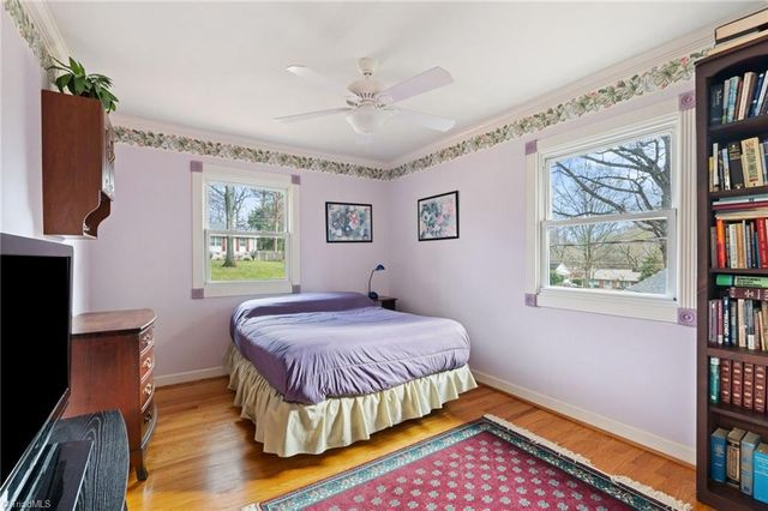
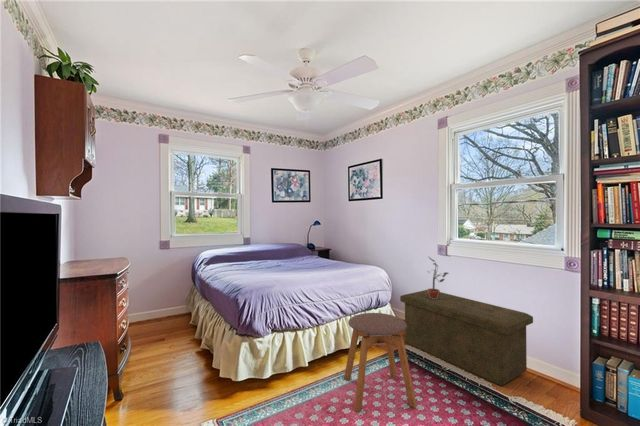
+ stool [343,312,418,413]
+ storage bench [399,289,534,386]
+ potted plant [426,255,450,299]
